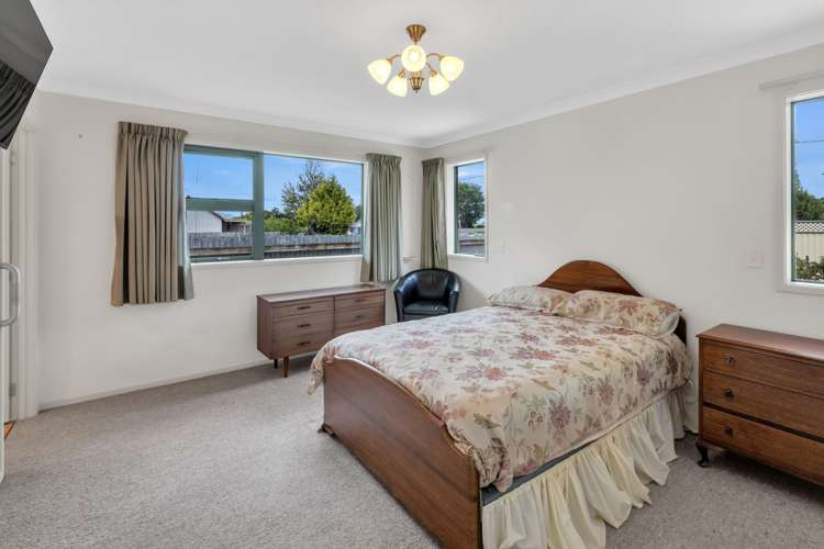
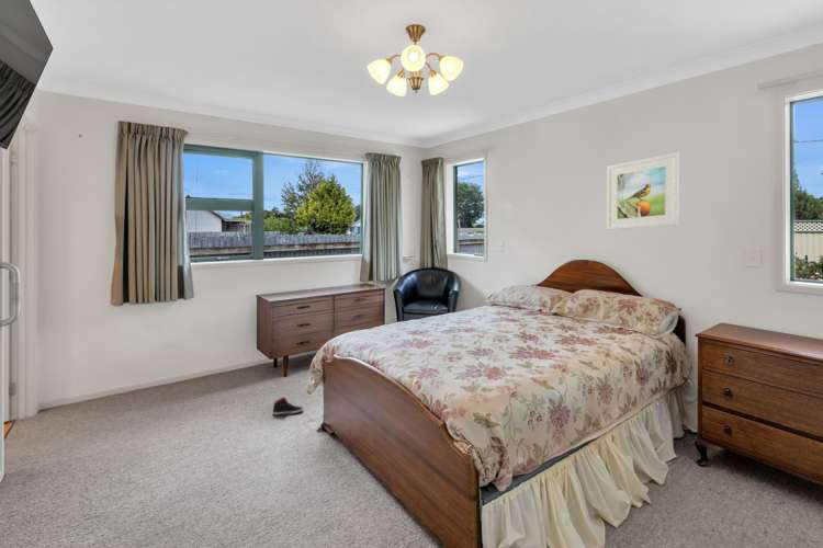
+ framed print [606,151,680,231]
+ sneaker [272,396,304,415]
